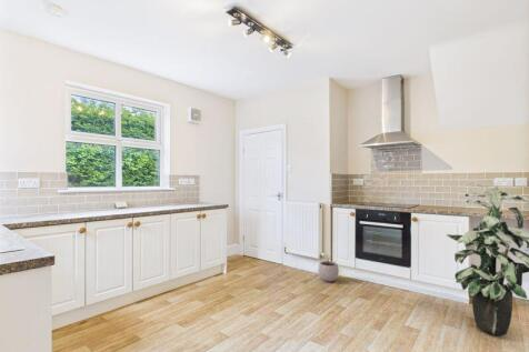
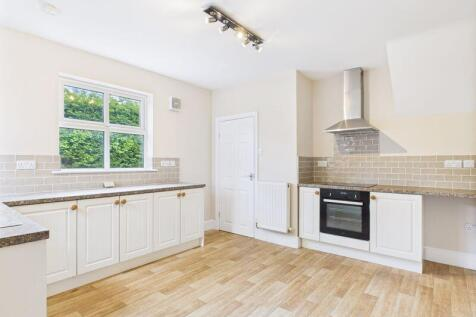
- indoor plant [446,182,529,336]
- plant pot [317,257,340,282]
